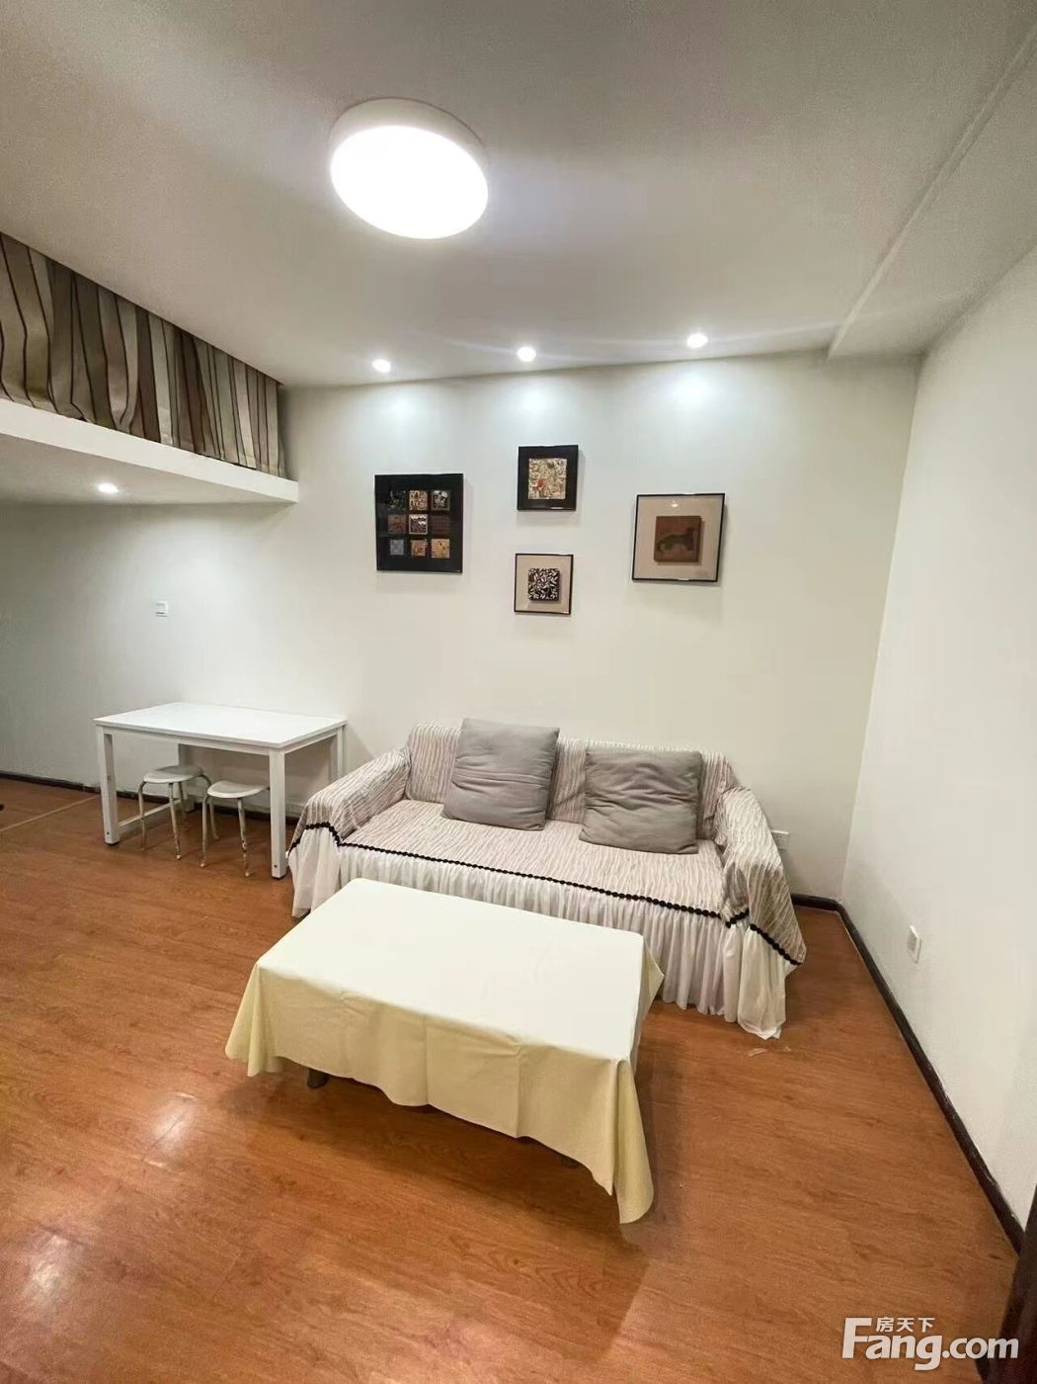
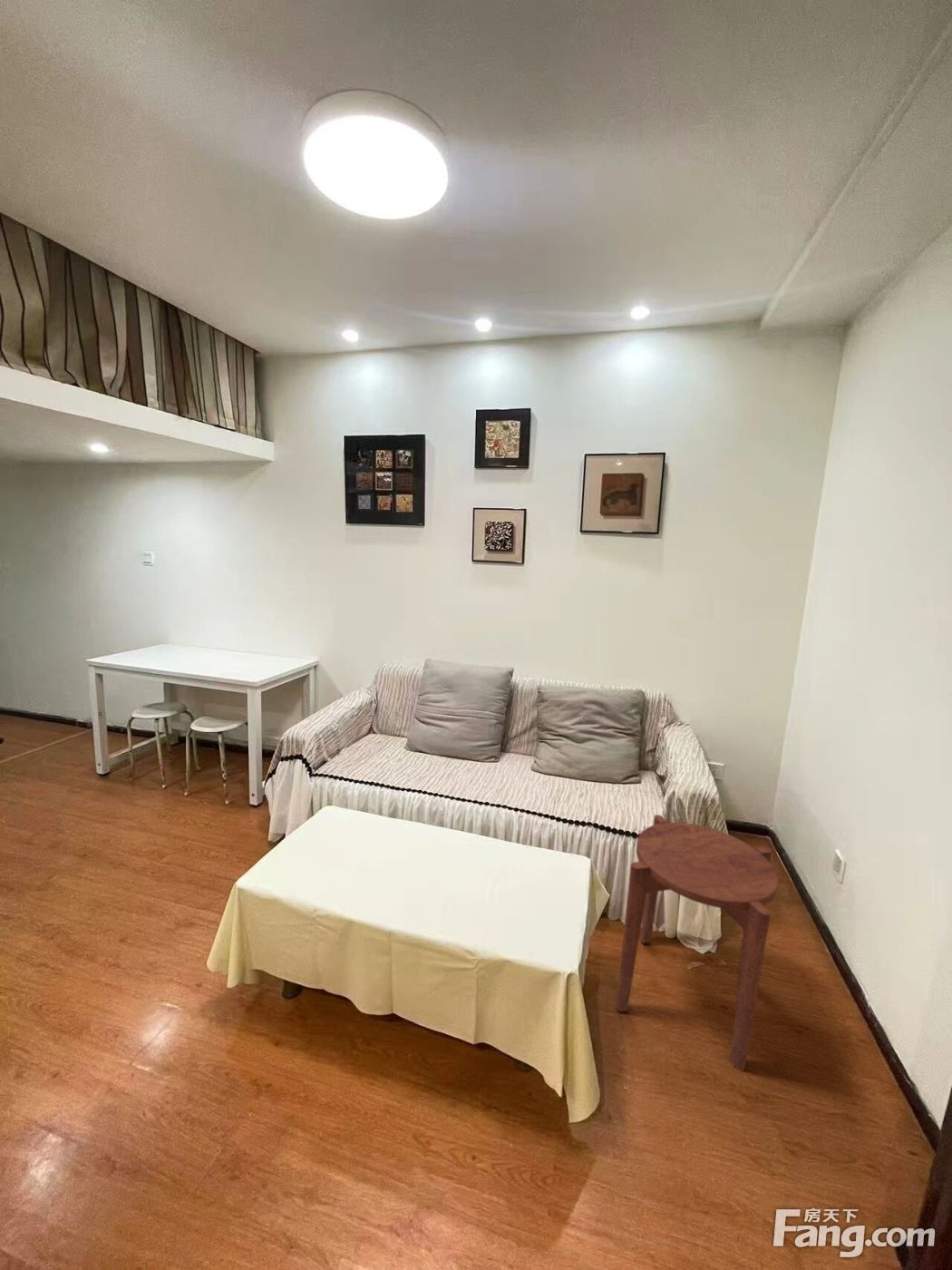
+ side table [615,814,779,1072]
